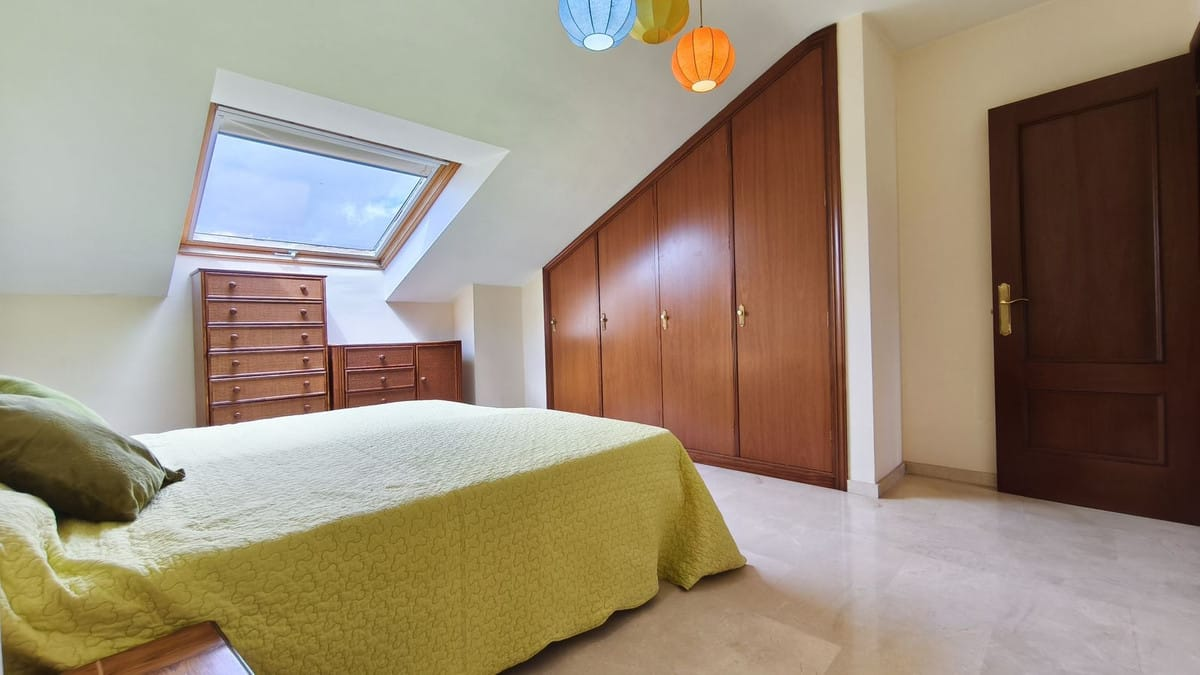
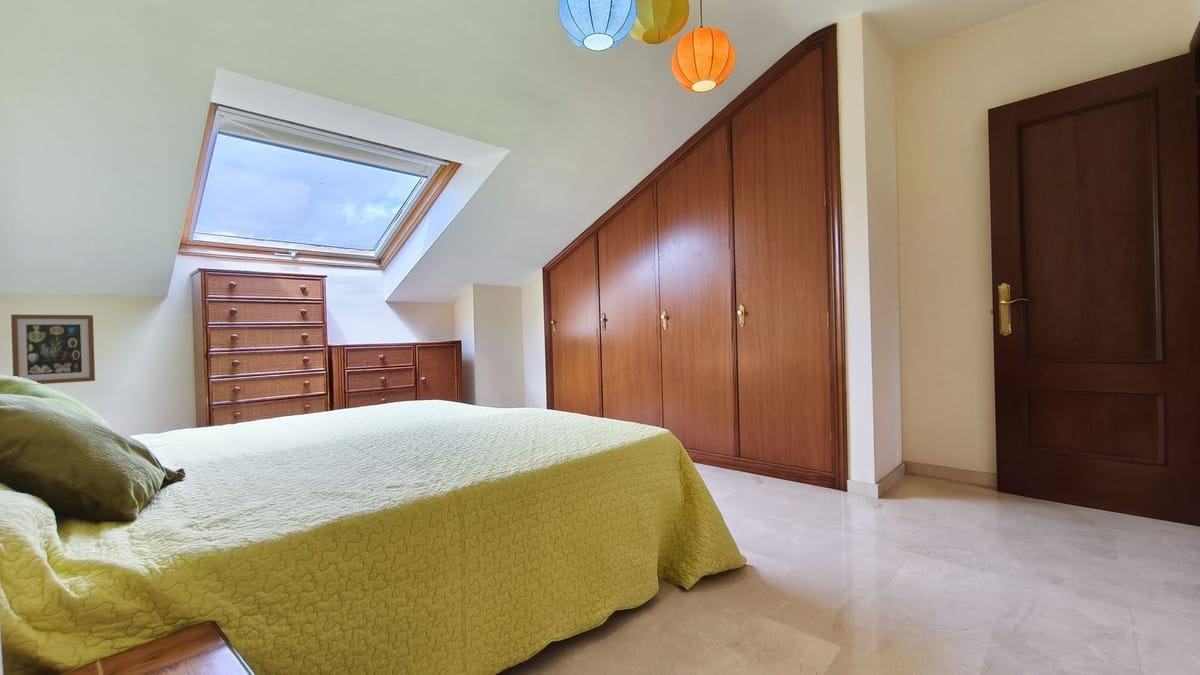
+ wall art [10,314,96,385]
